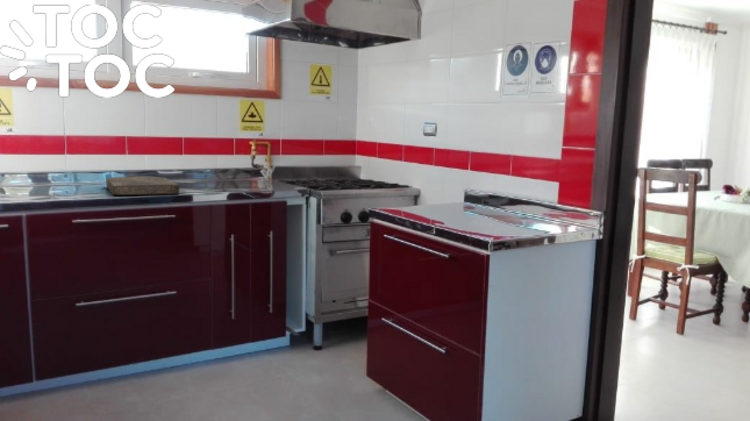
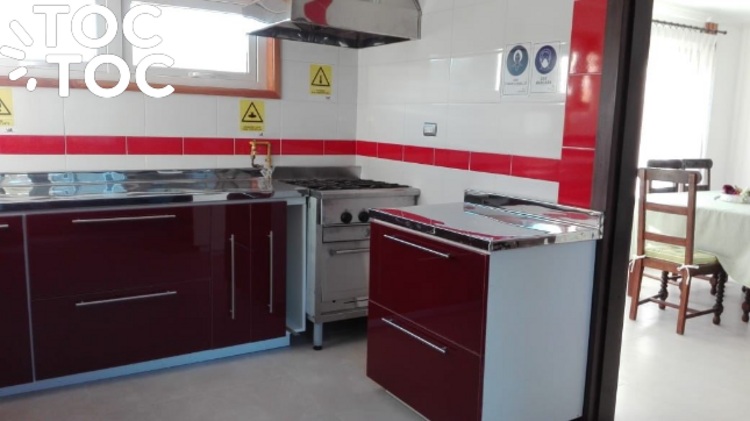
- cutting board [105,175,180,196]
